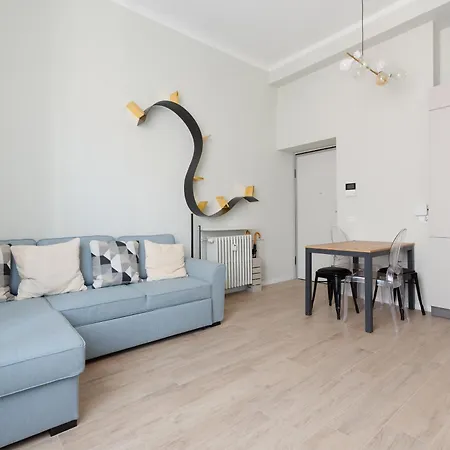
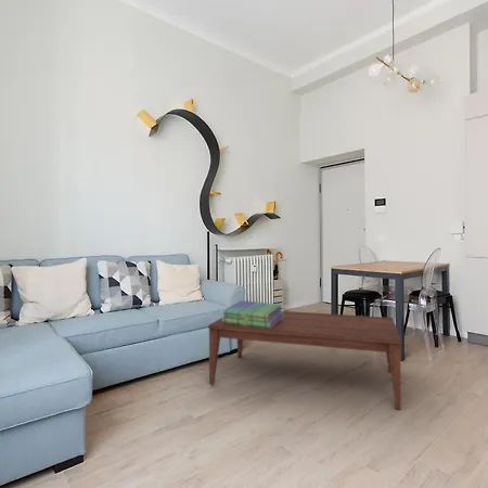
+ coffee table [207,310,402,411]
+ stack of books [222,299,284,329]
